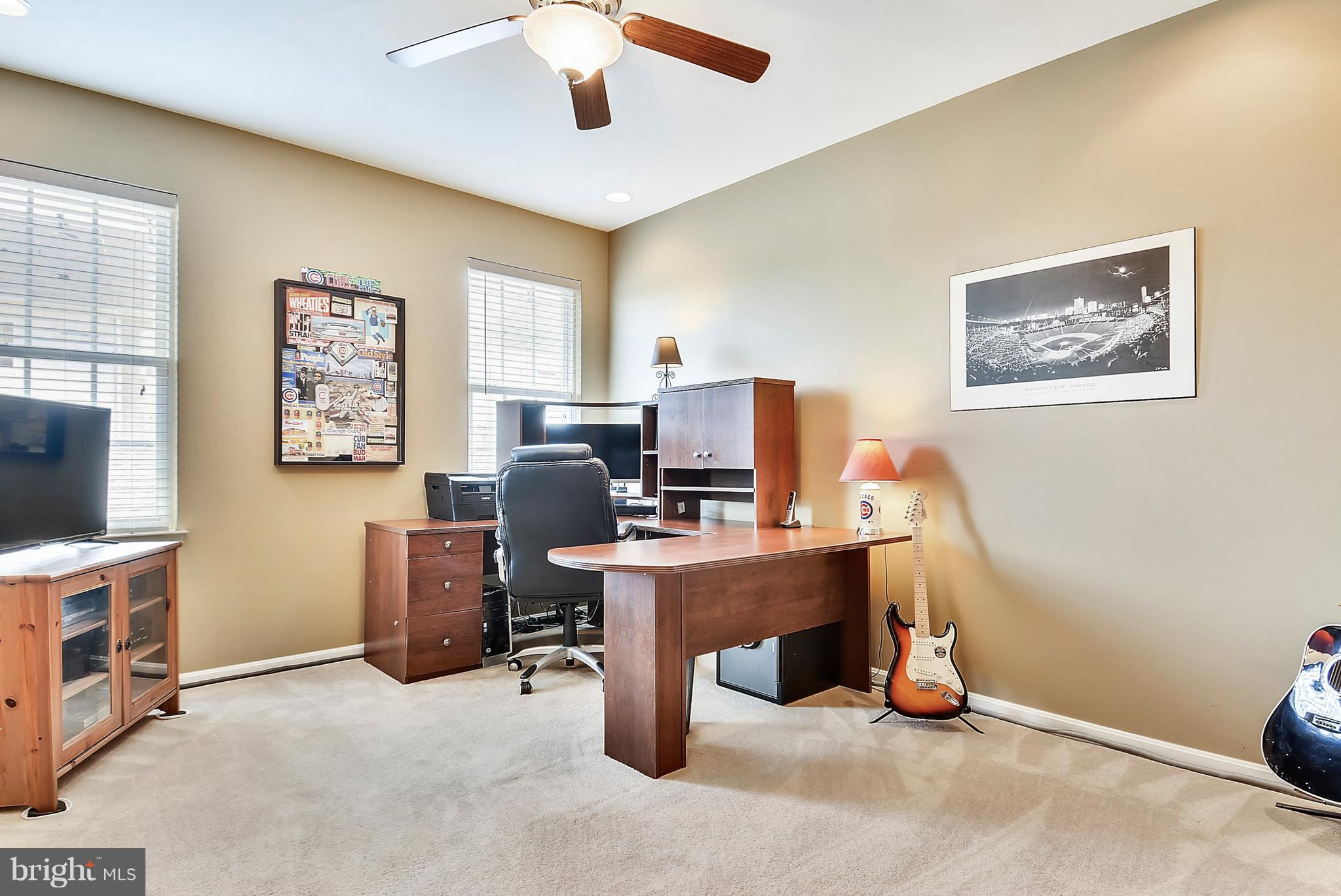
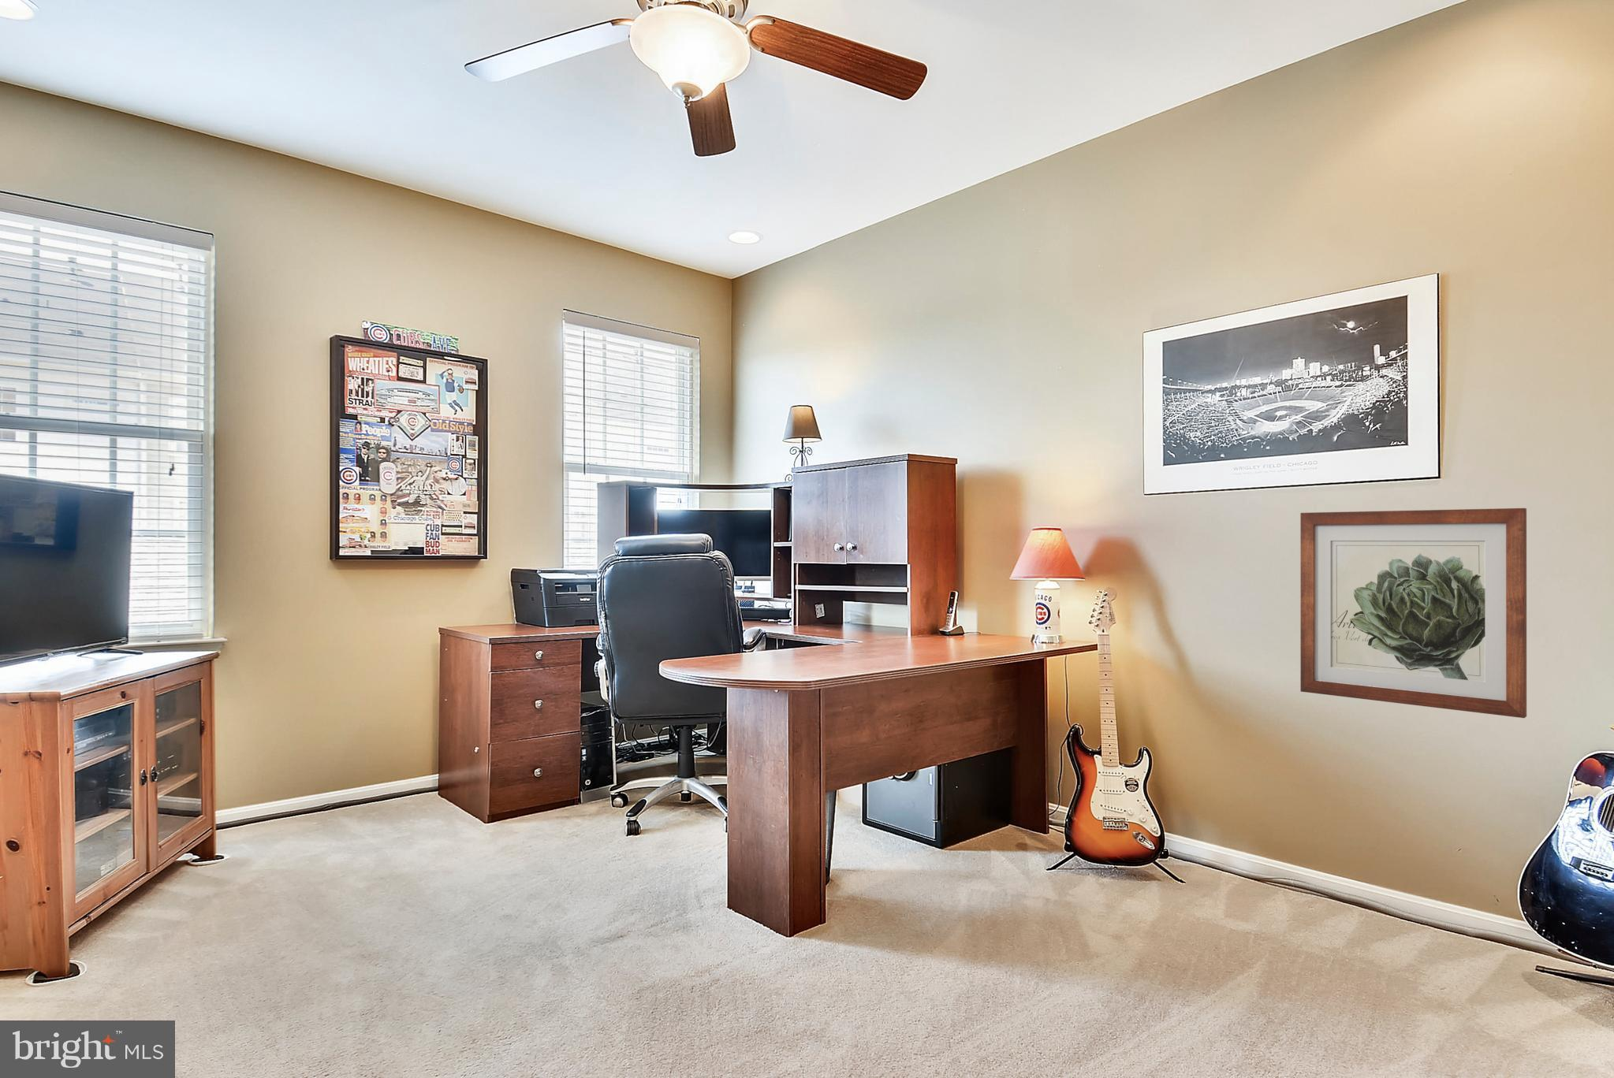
+ wall art [1300,508,1527,718]
